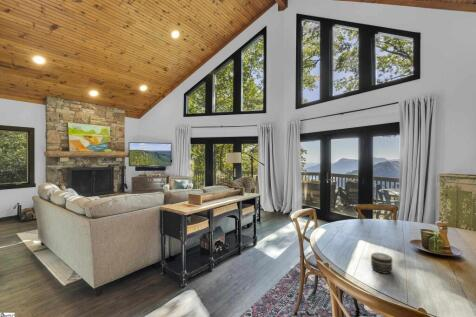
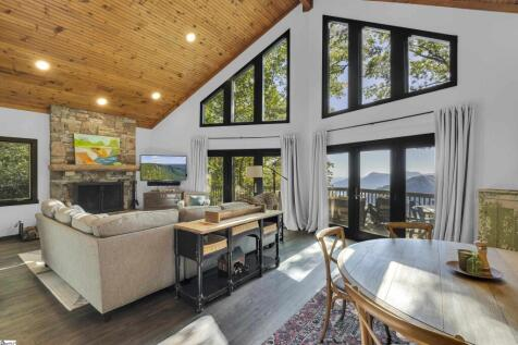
- jar [370,252,394,275]
